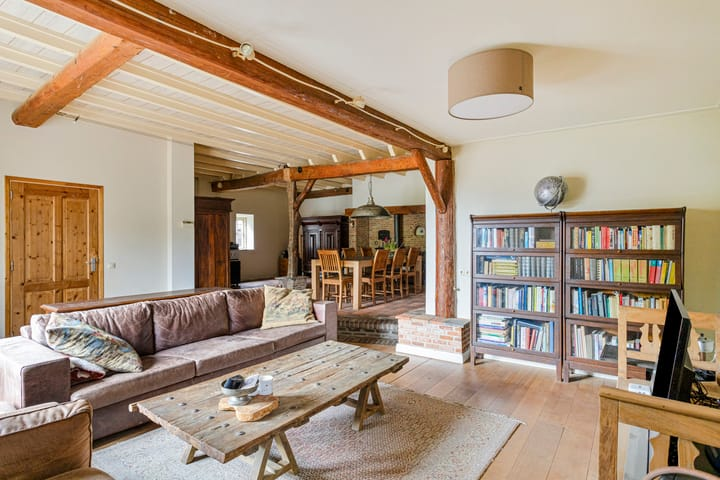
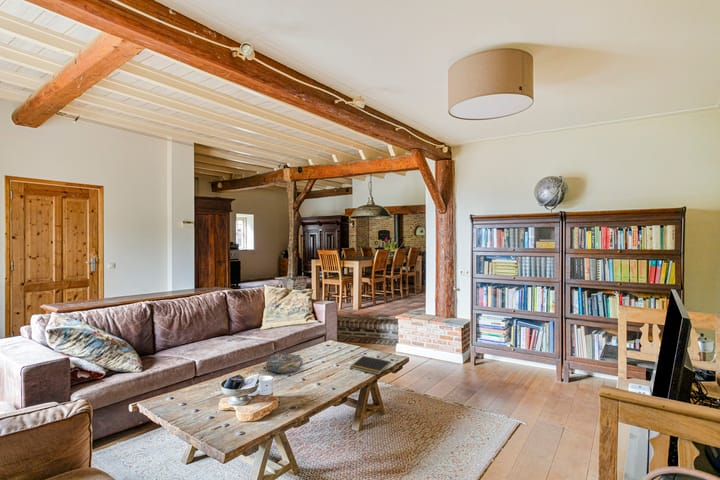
+ decorative bowl [265,353,304,374]
+ notepad [349,355,392,376]
